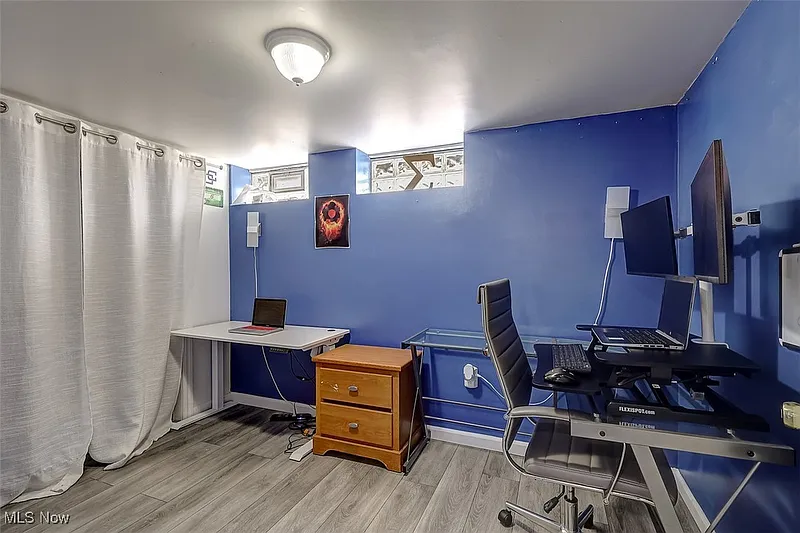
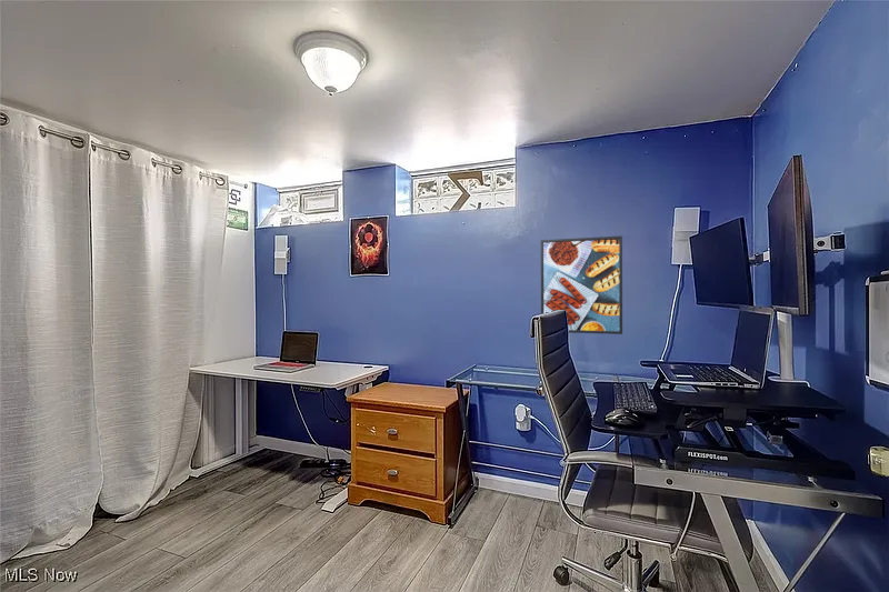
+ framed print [540,235,623,335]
